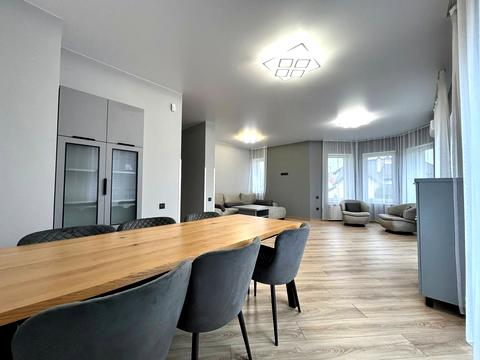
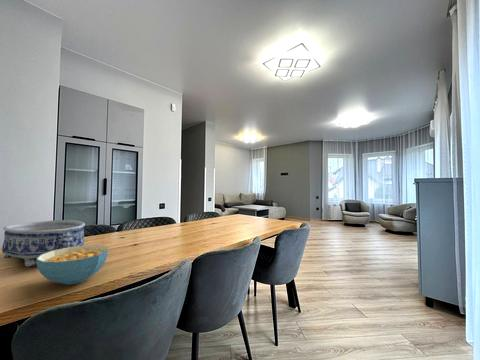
+ cereal bowl [35,244,109,286]
+ decorative bowl [1,219,86,267]
